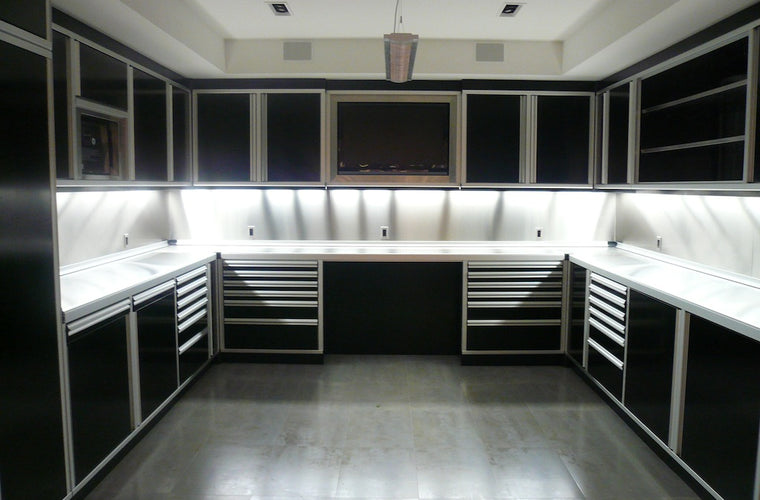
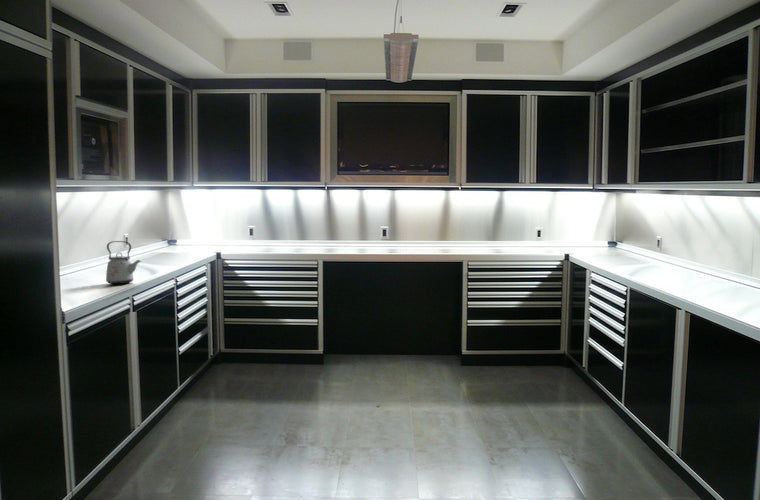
+ kettle [105,240,142,285]
